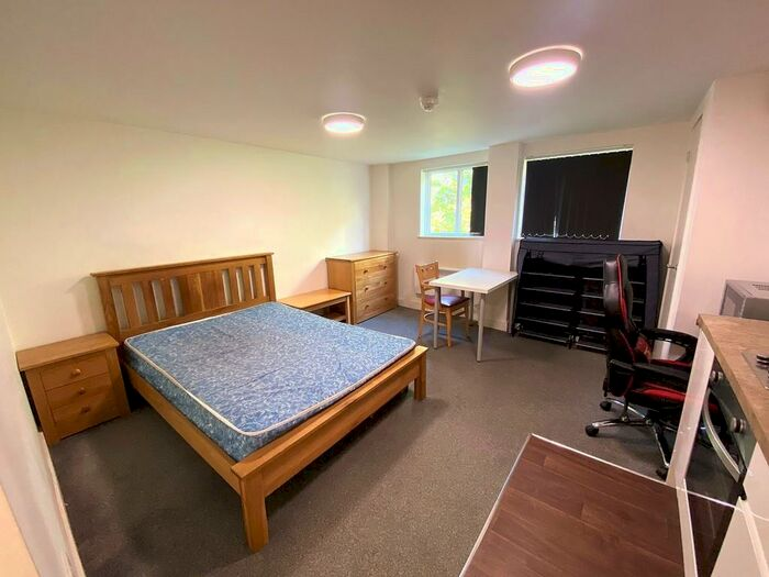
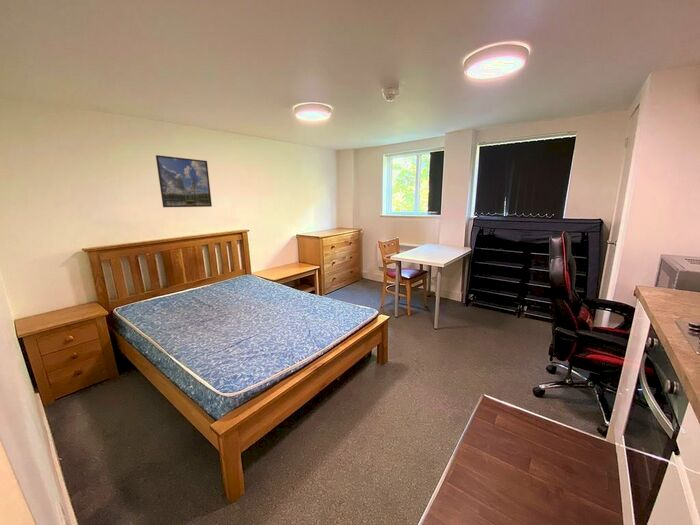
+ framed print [155,154,213,208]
